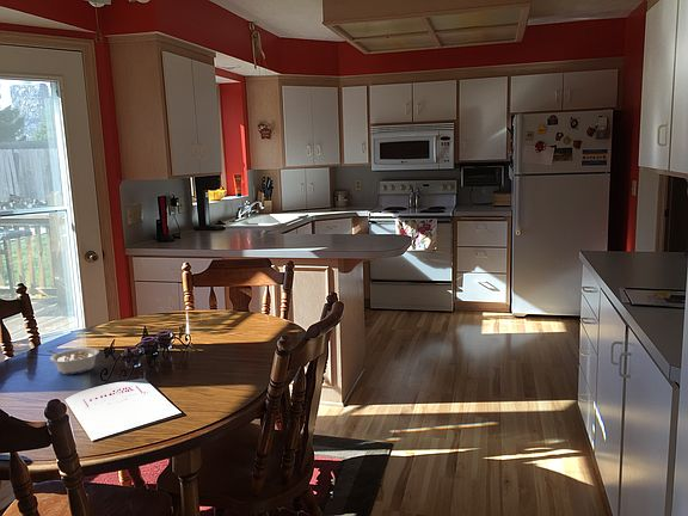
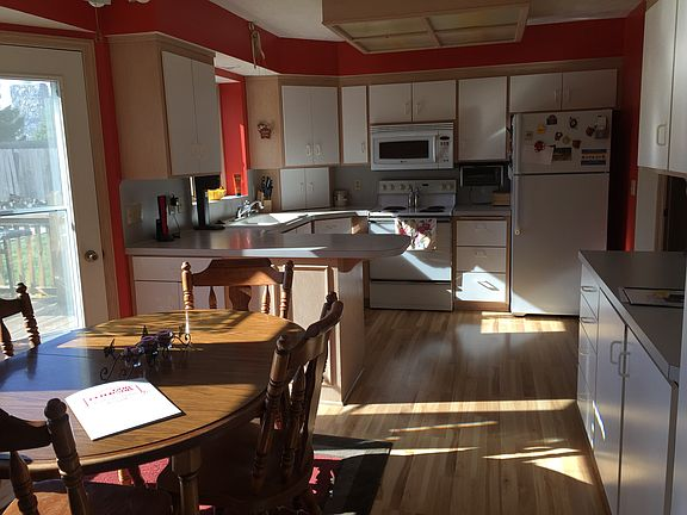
- legume [47,348,100,375]
